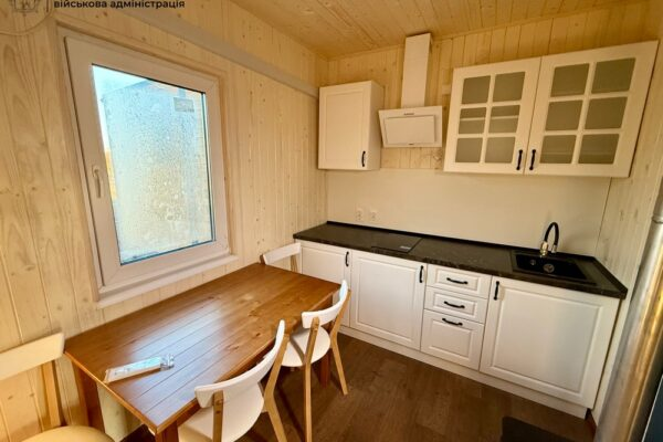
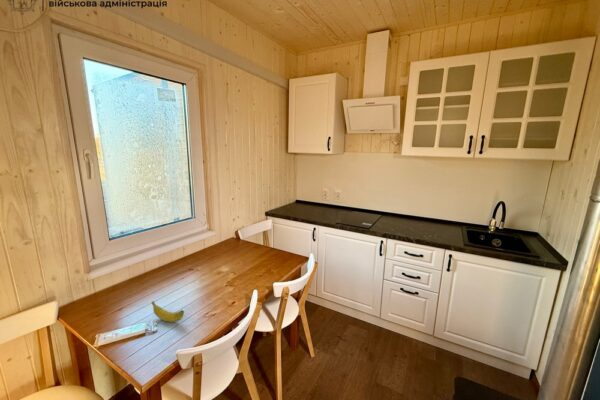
+ banana [151,300,185,323]
